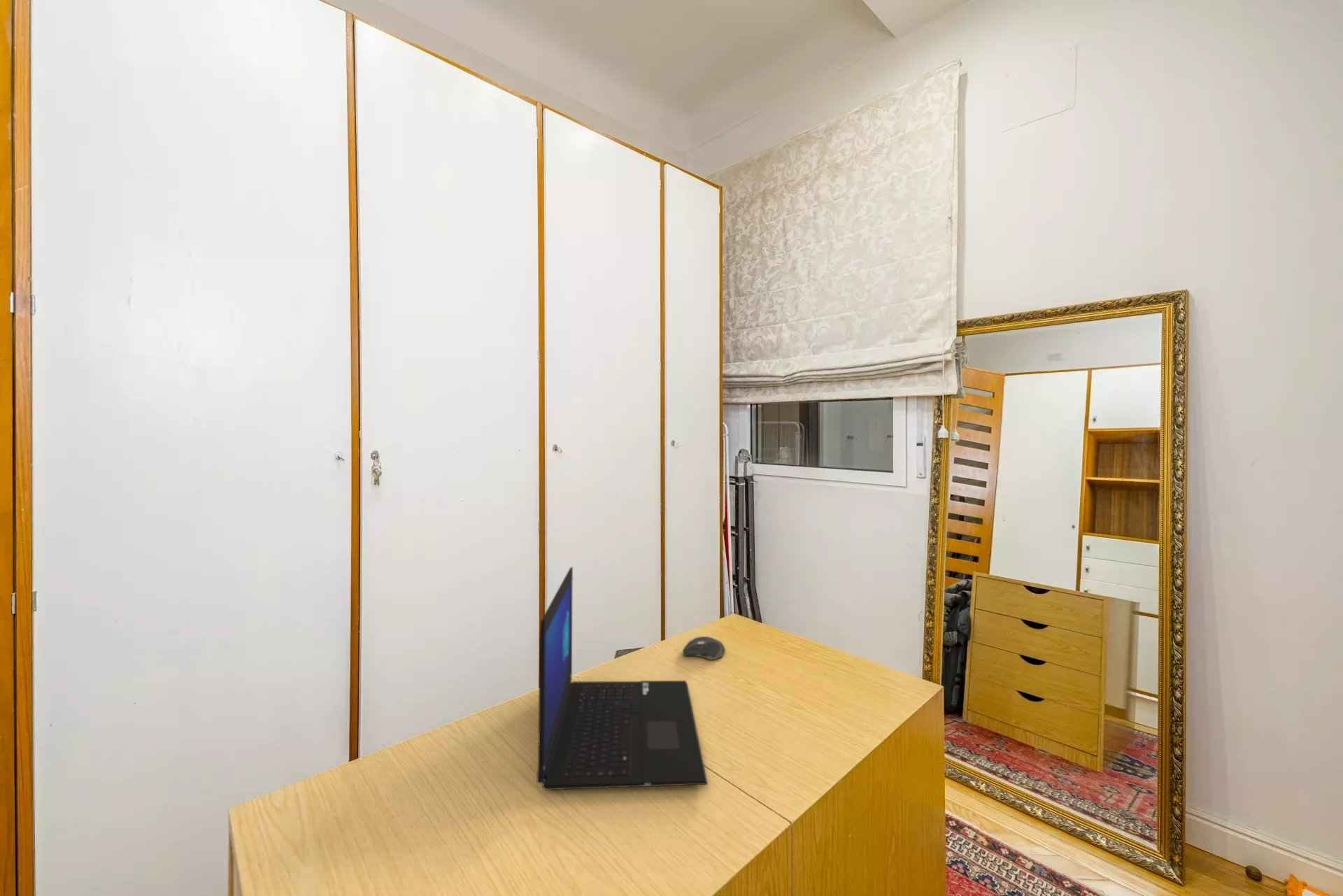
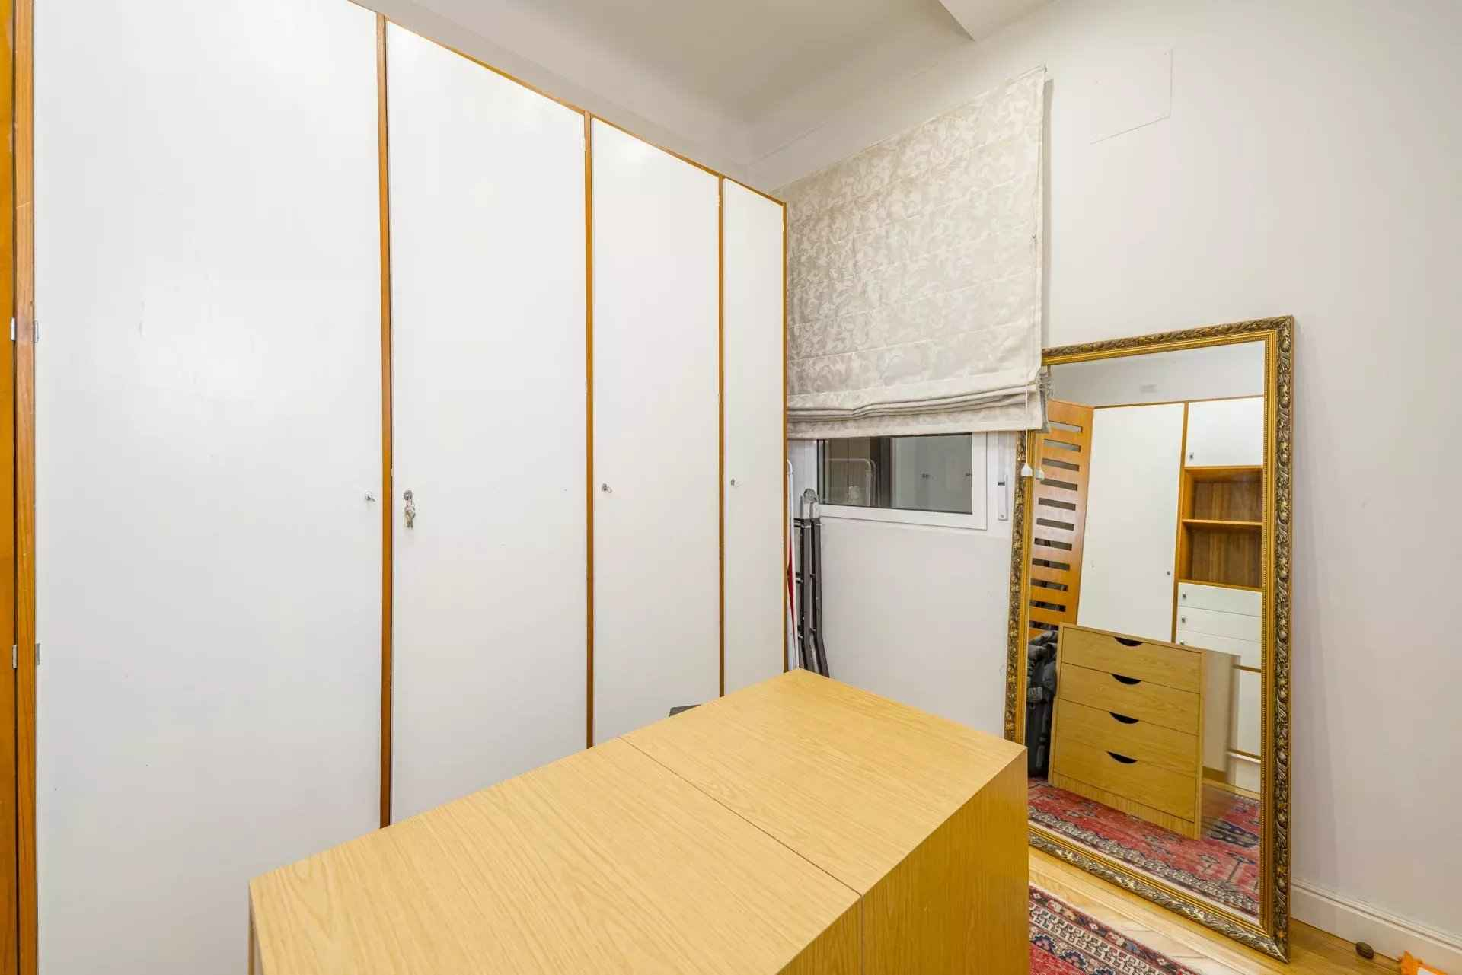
- laptop [536,566,709,790]
- computer mouse [682,636,726,661]
